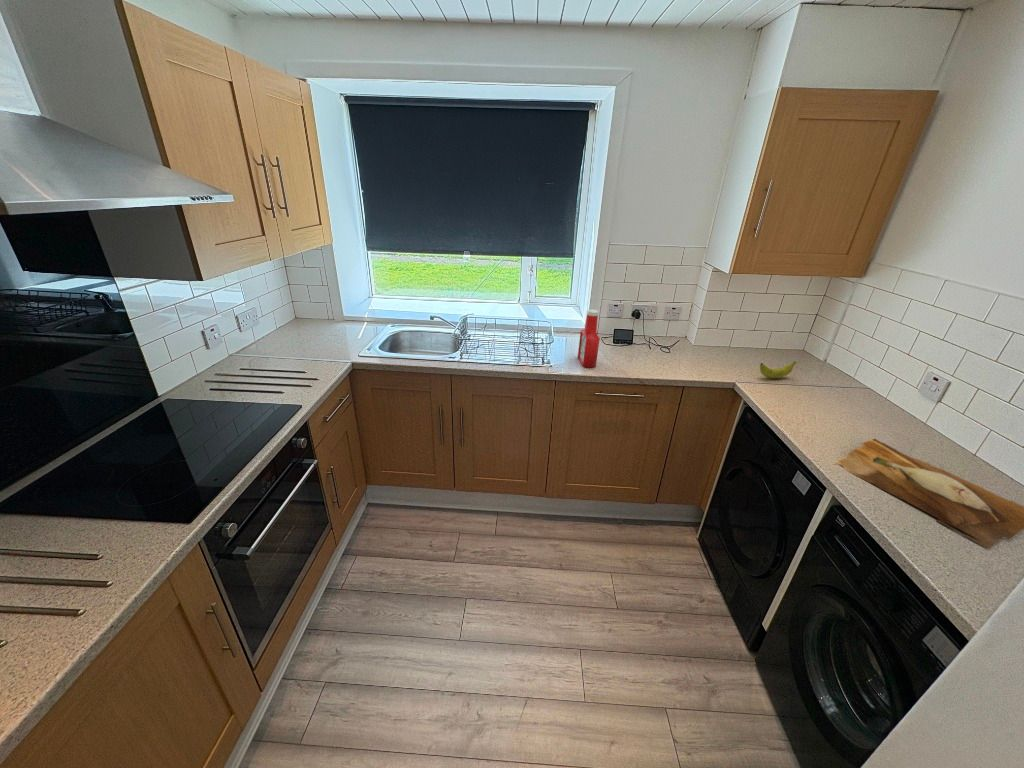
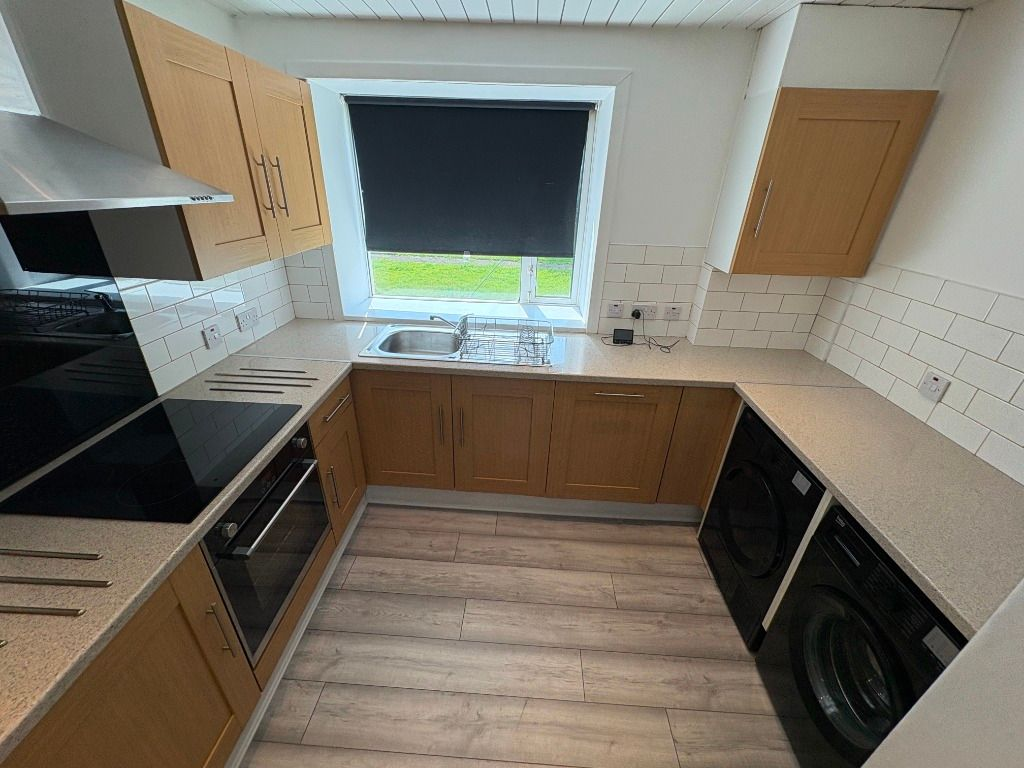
- banana [759,360,798,379]
- soap bottle [577,309,601,368]
- cutting board [833,438,1024,548]
